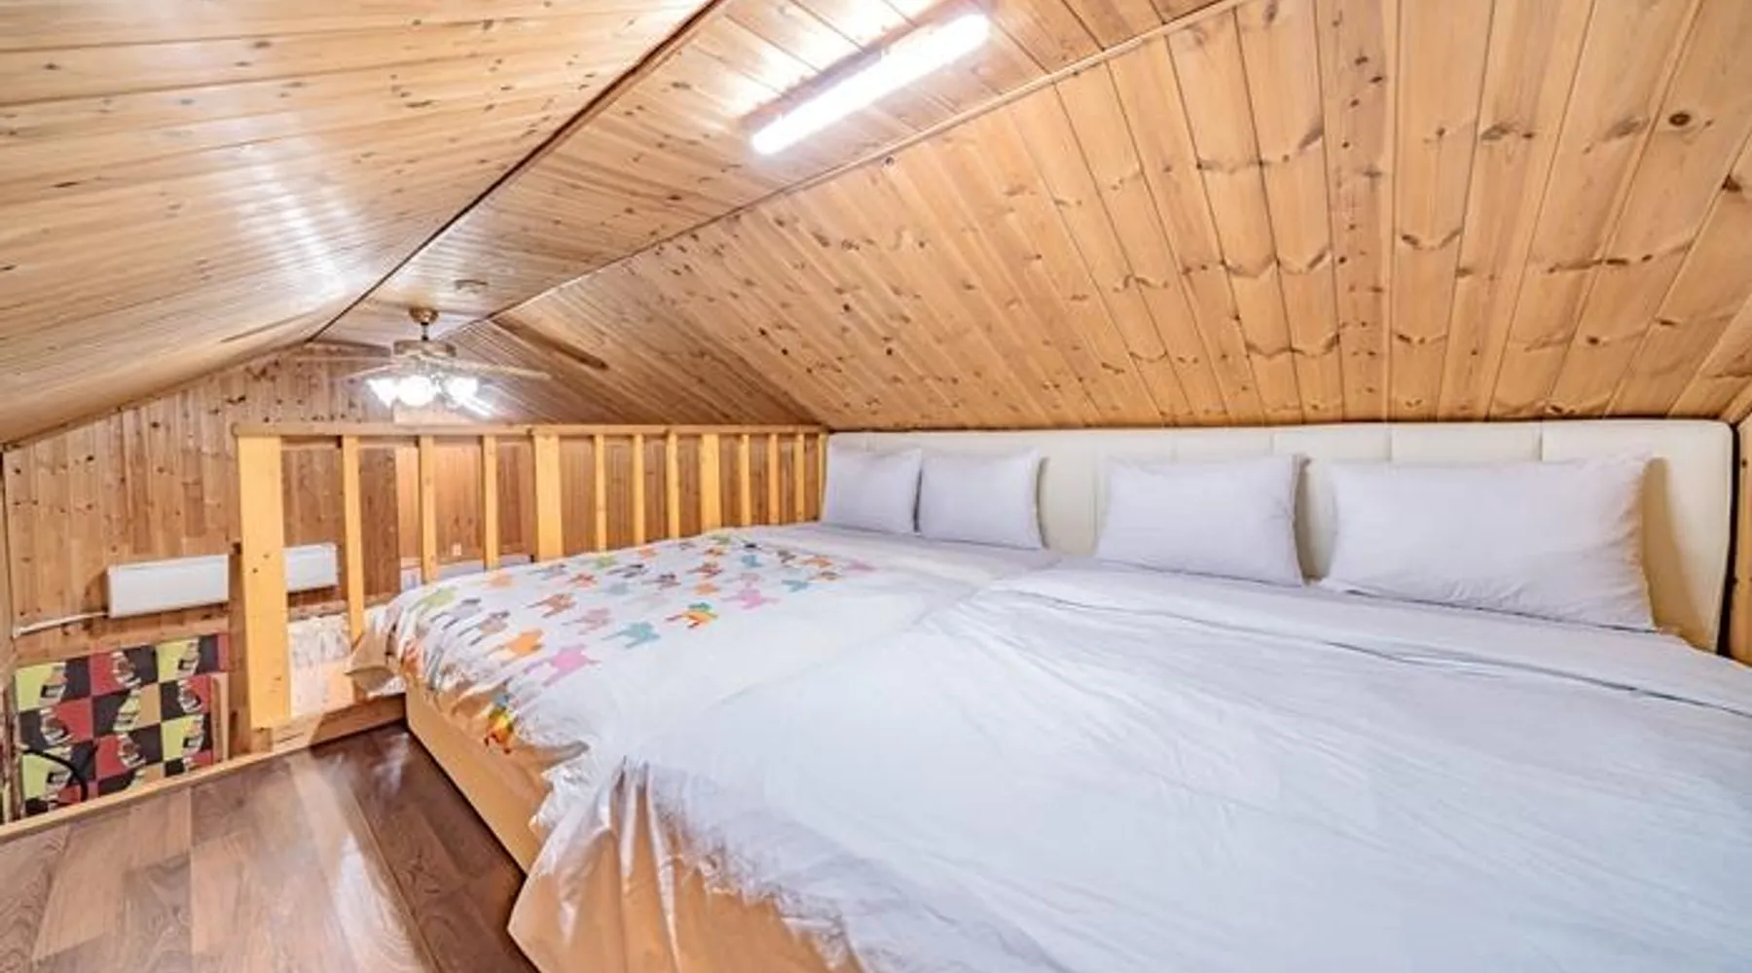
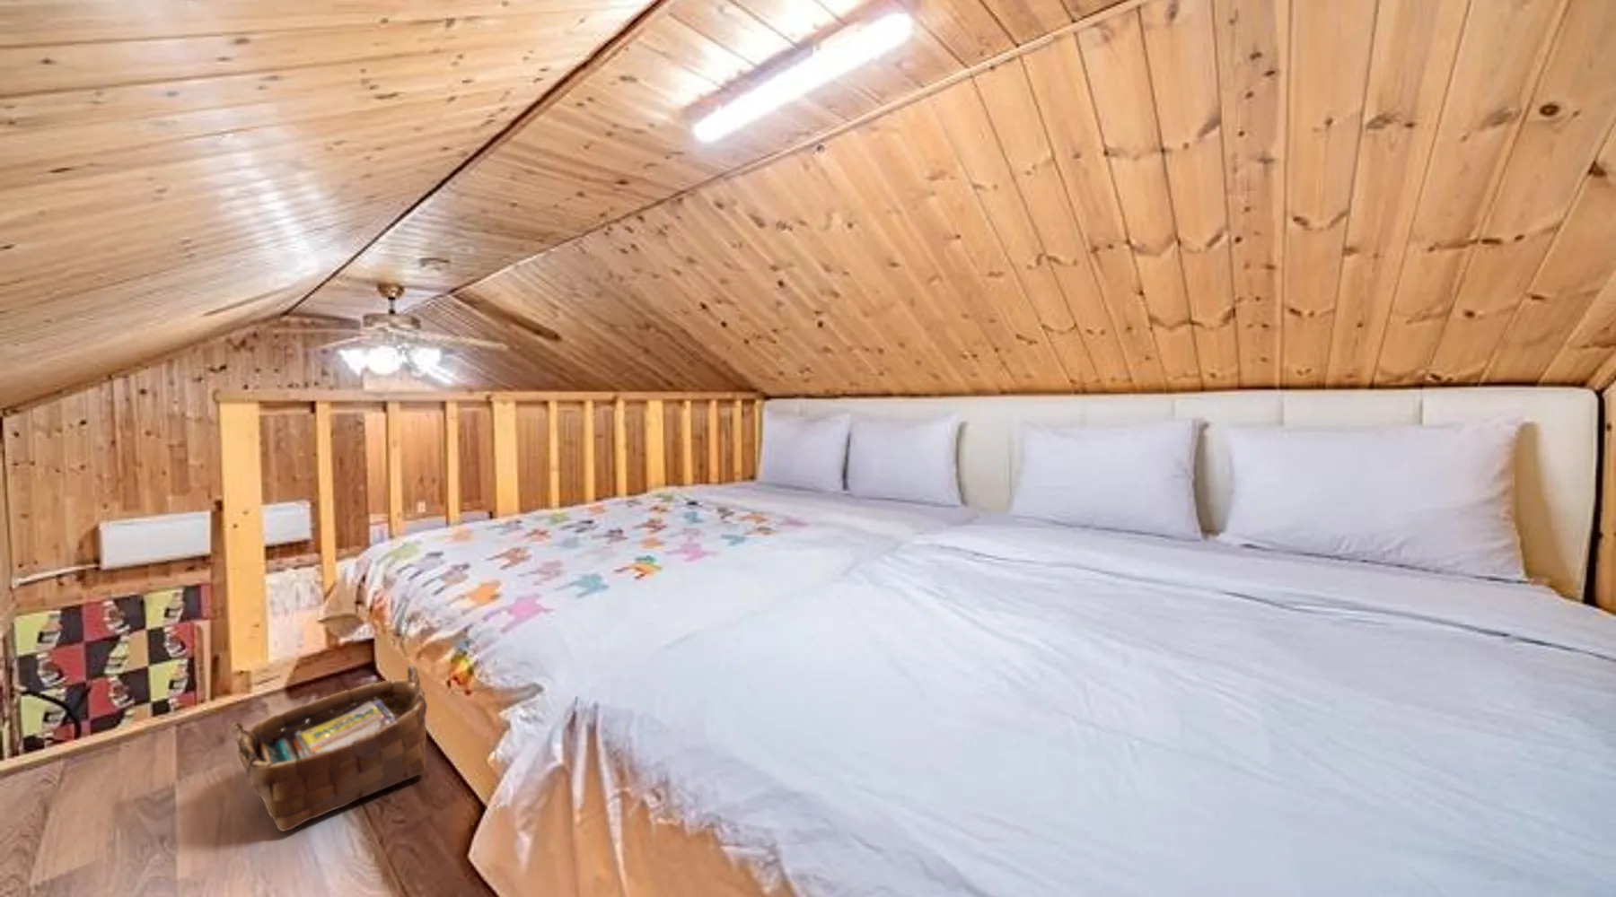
+ woven basket [230,663,428,833]
